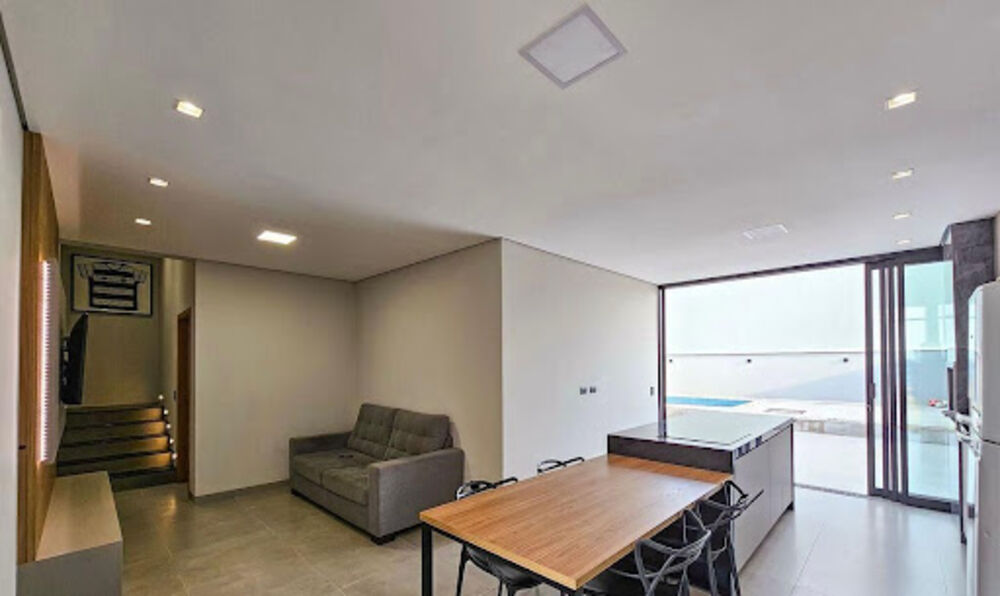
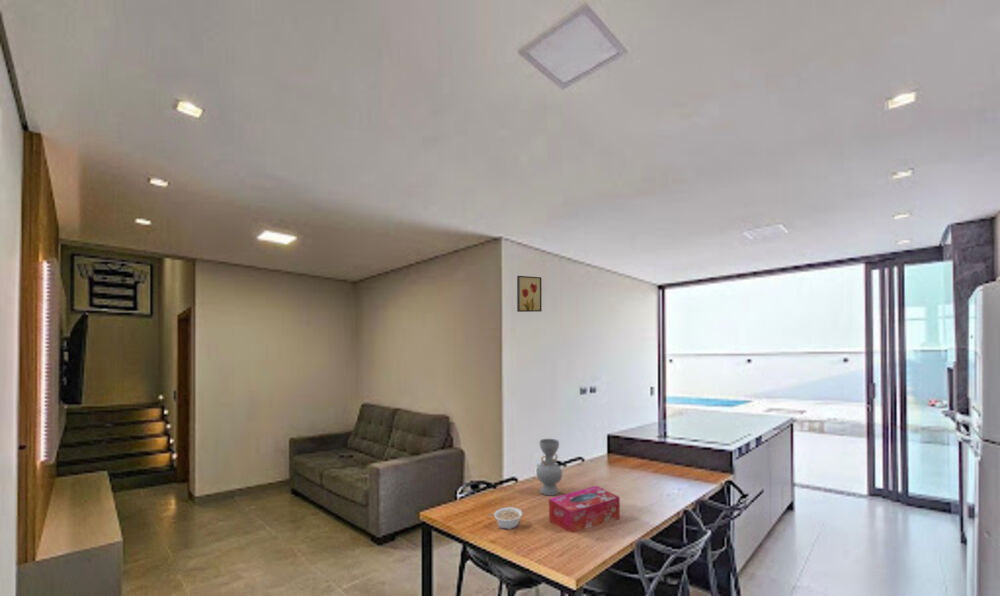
+ legume [487,506,523,530]
+ decorative vase [536,438,563,497]
+ wall art [516,275,543,313]
+ tissue box [548,485,621,533]
